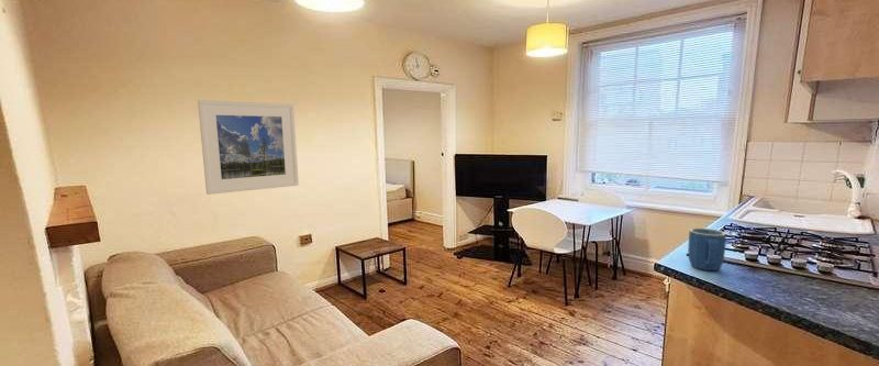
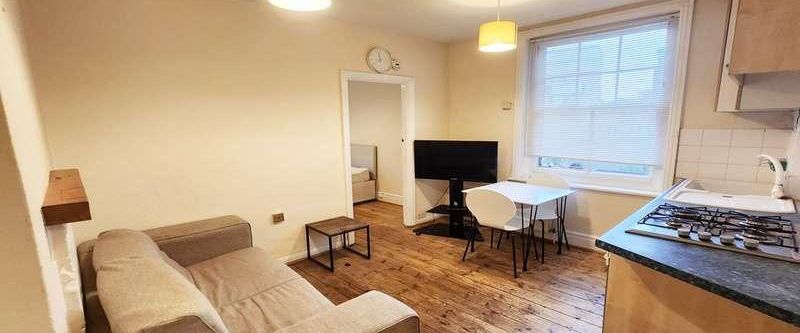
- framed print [197,99,300,196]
- mug [687,228,727,271]
